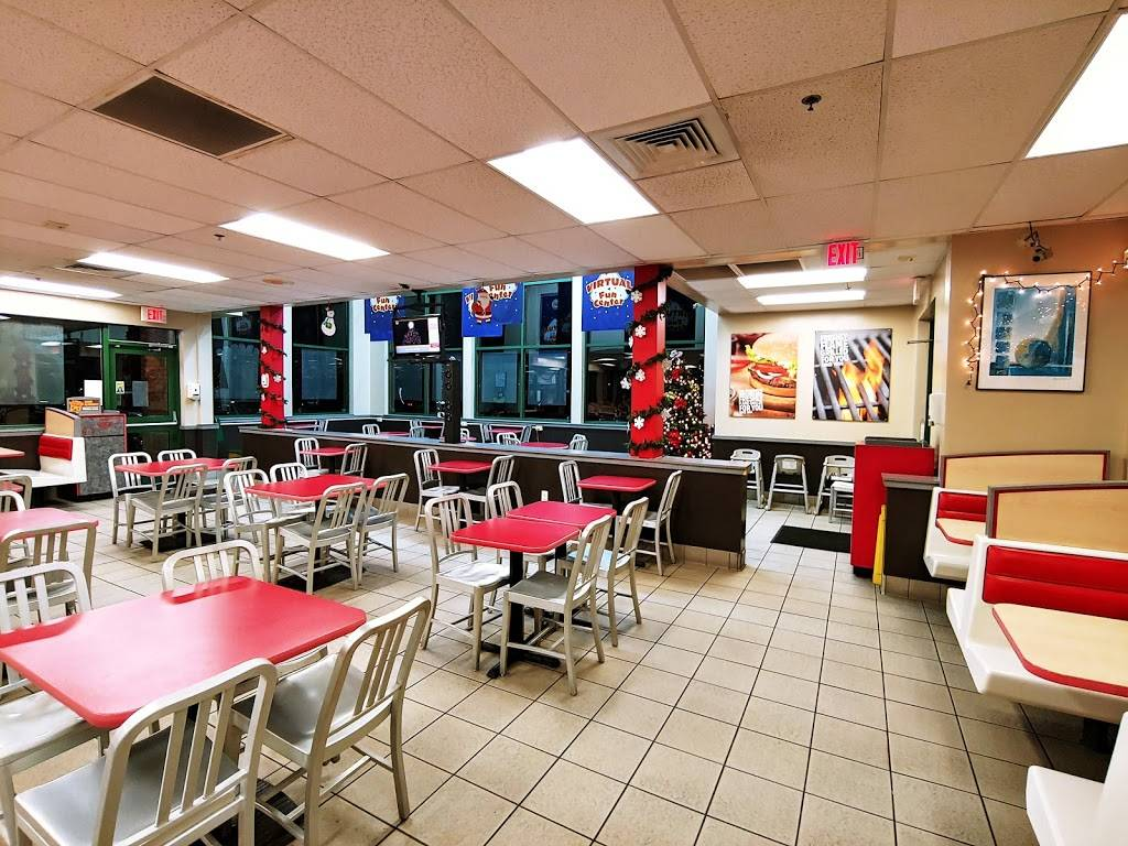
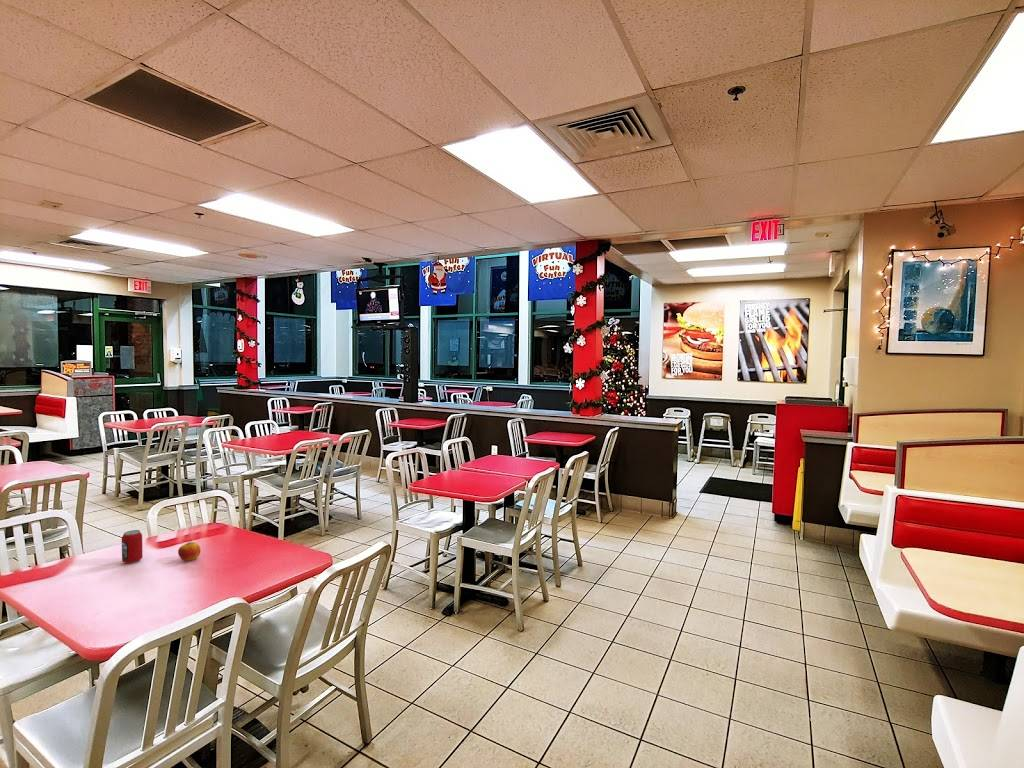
+ beverage can [121,529,144,564]
+ apple [177,539,202,562]
